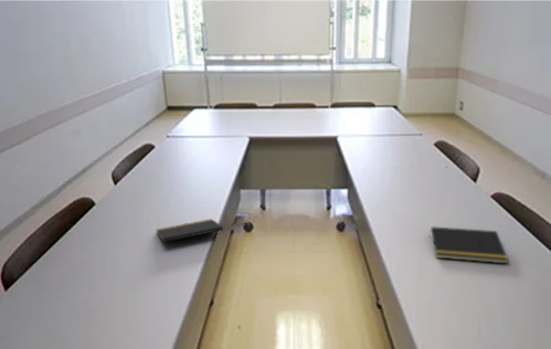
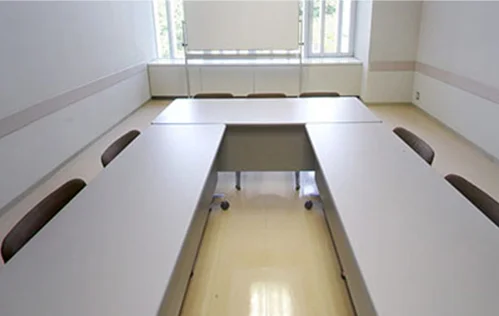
- notepad [156,218,226,243]
- notepad [427,225,509,264]
